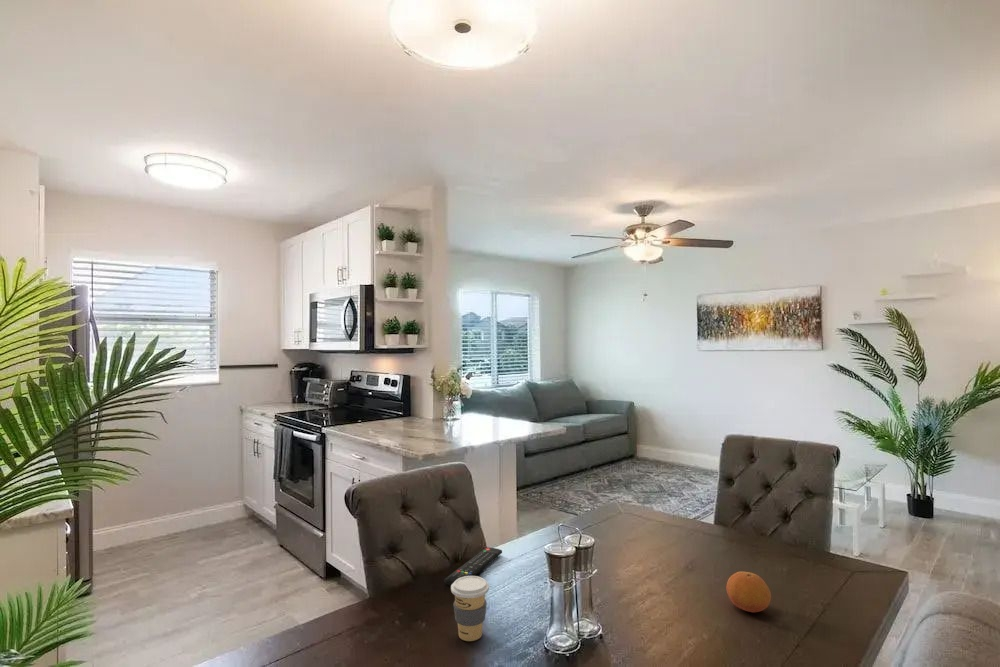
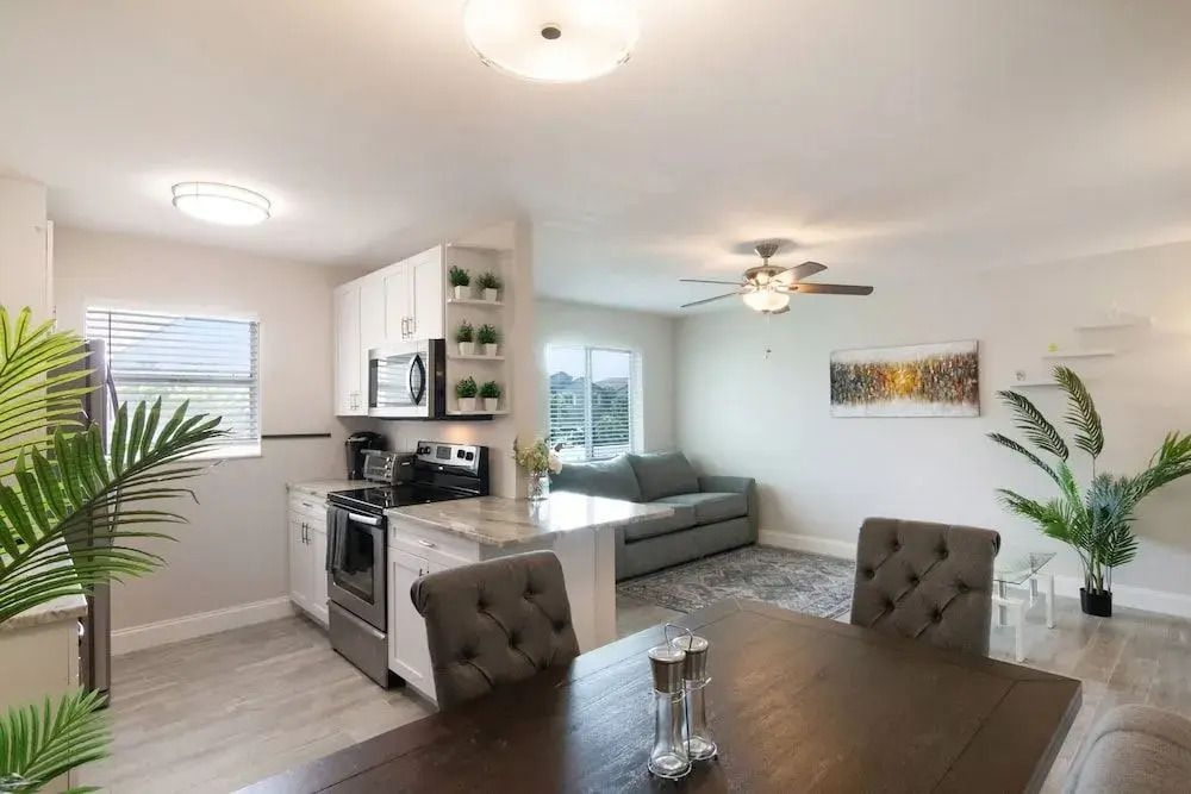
- fruit [725,570,772,613]
- remote control [443,547,503,587]
- coffee cup [450,575,490,642]
